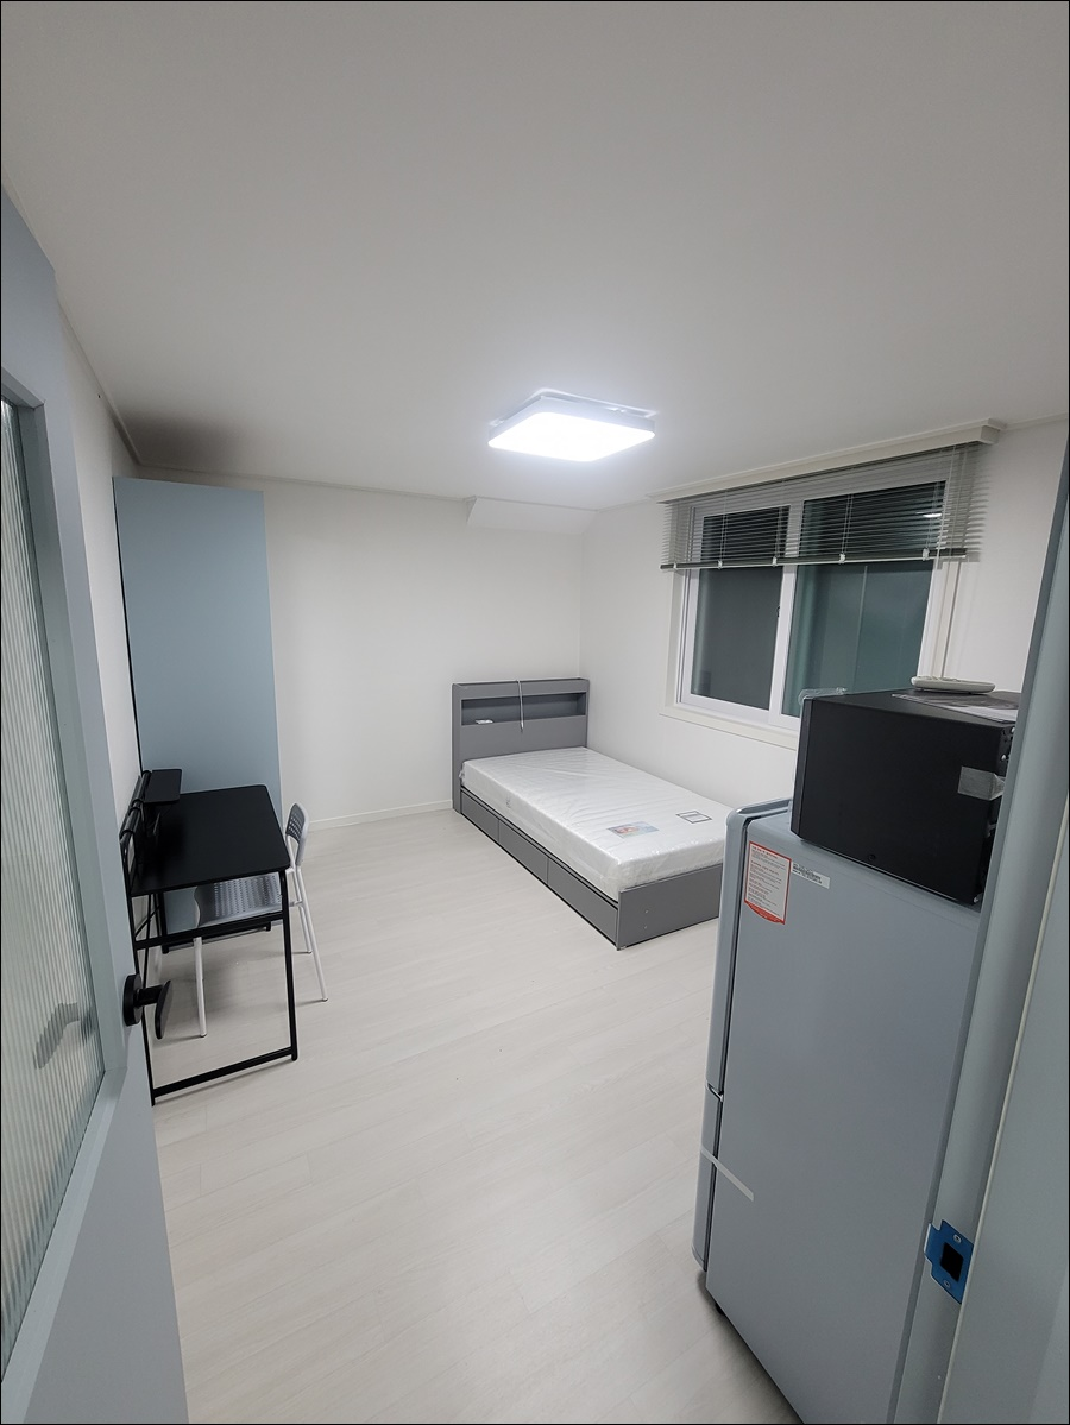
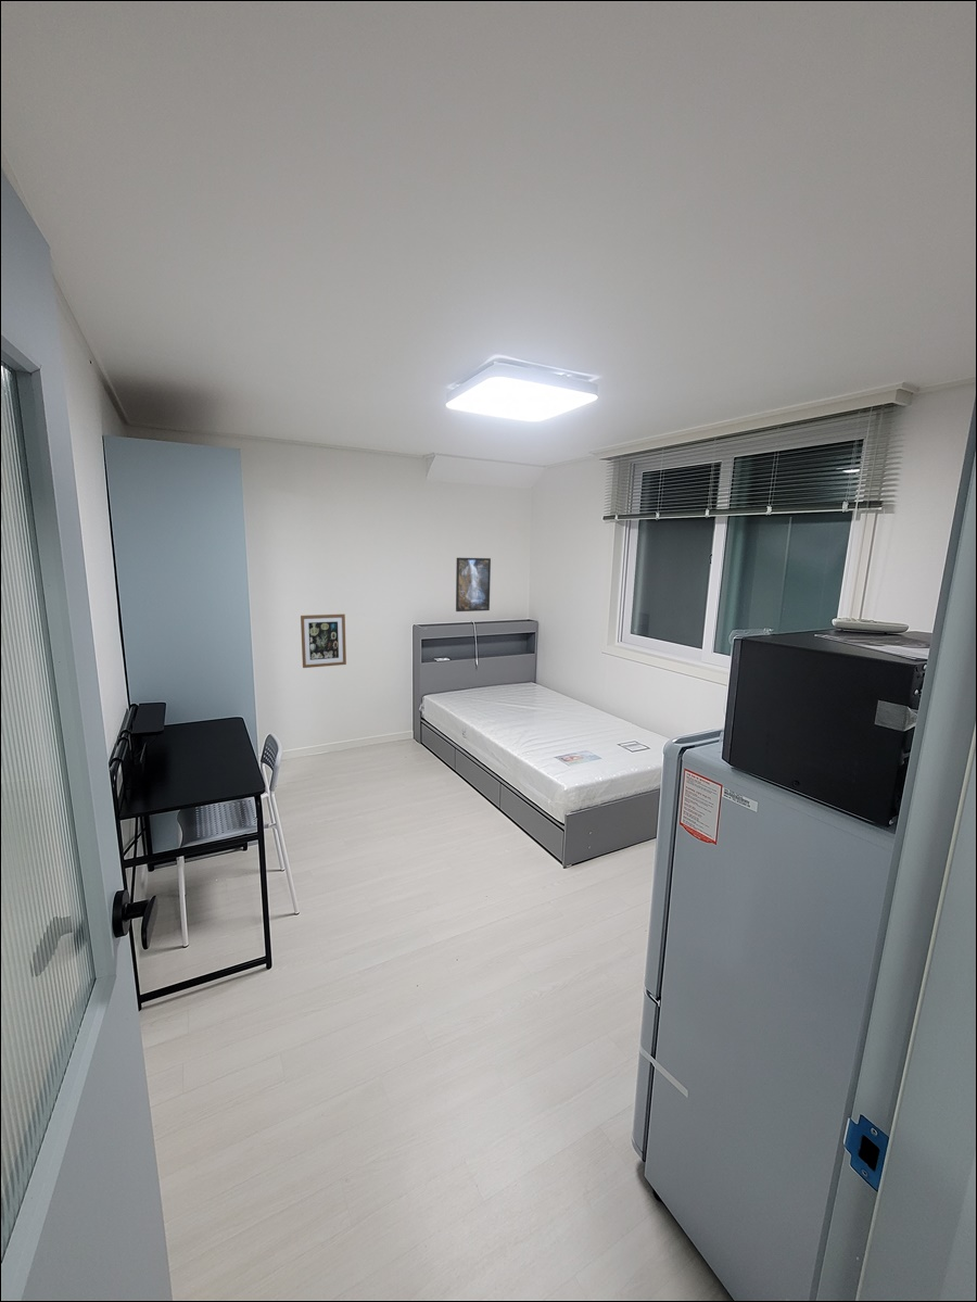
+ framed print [455,557,492,612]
+ wall art [300,614,347,669]
